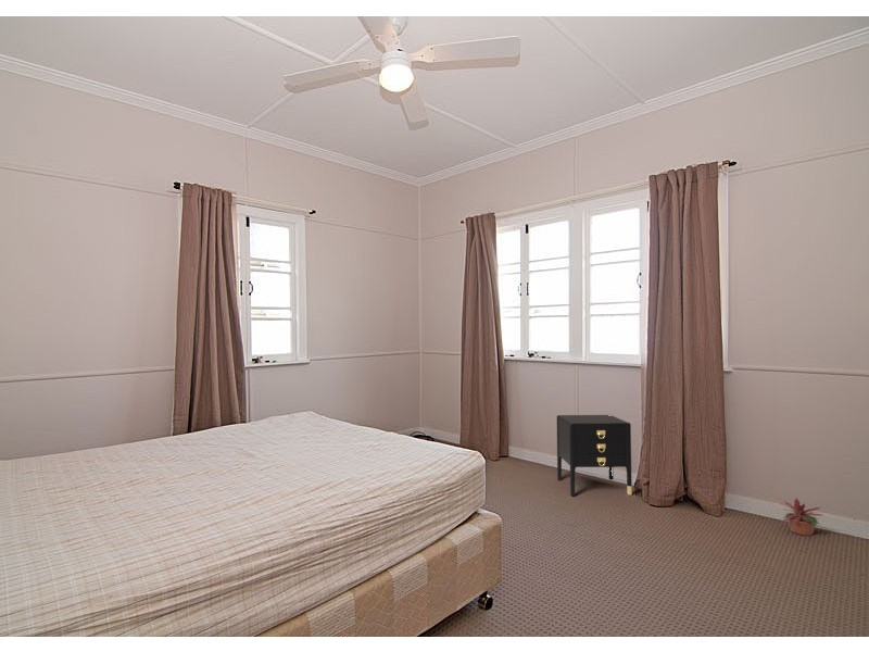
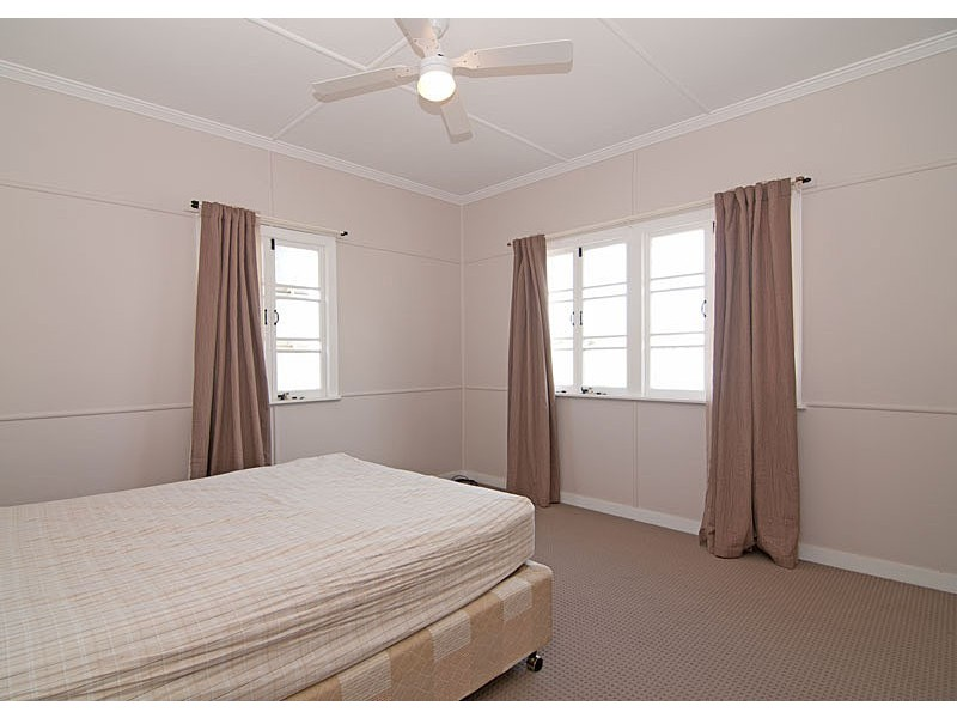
- potted plant [781,497,823,537]
- nightstand [556,414,633,497]
